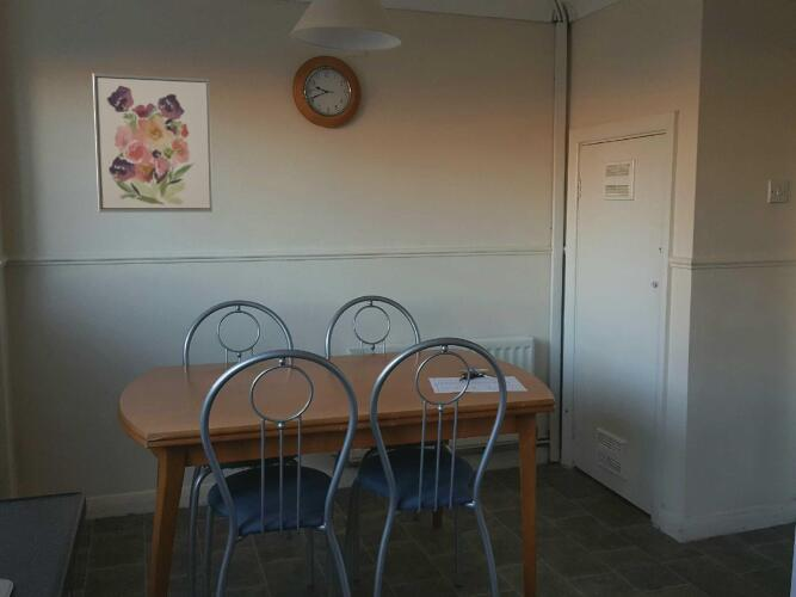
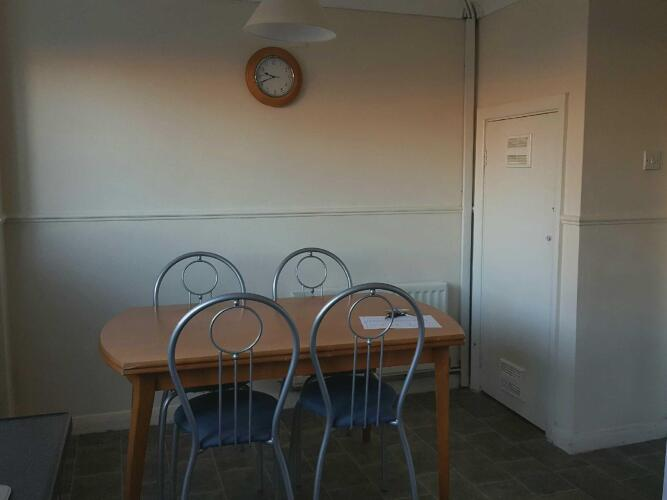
- wall art [92,72,214,214]
